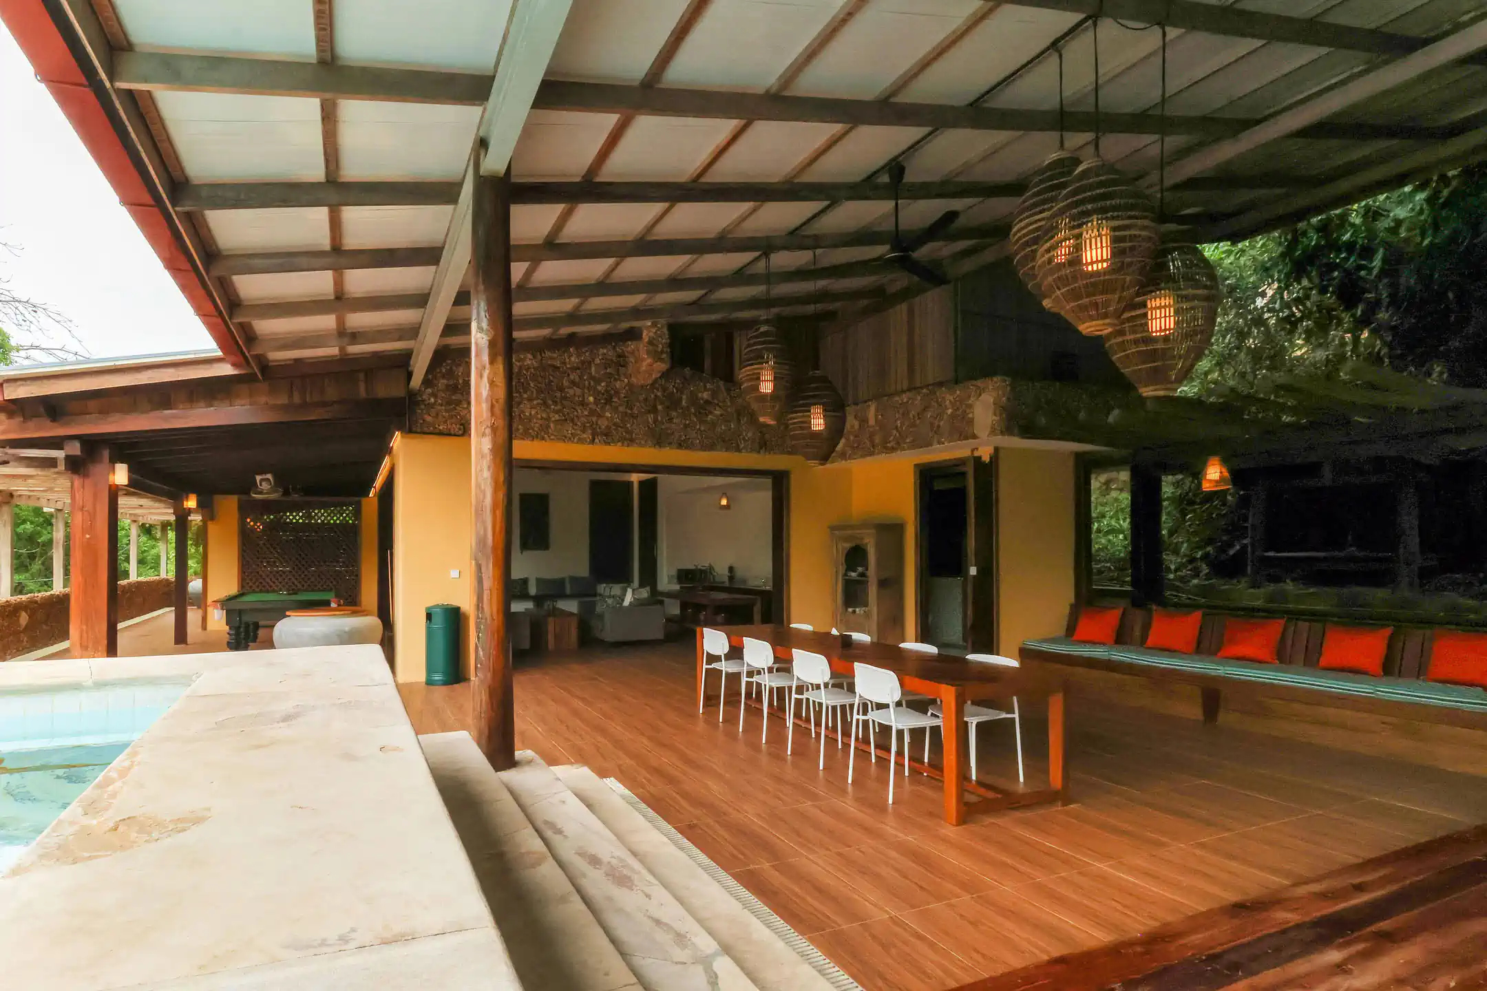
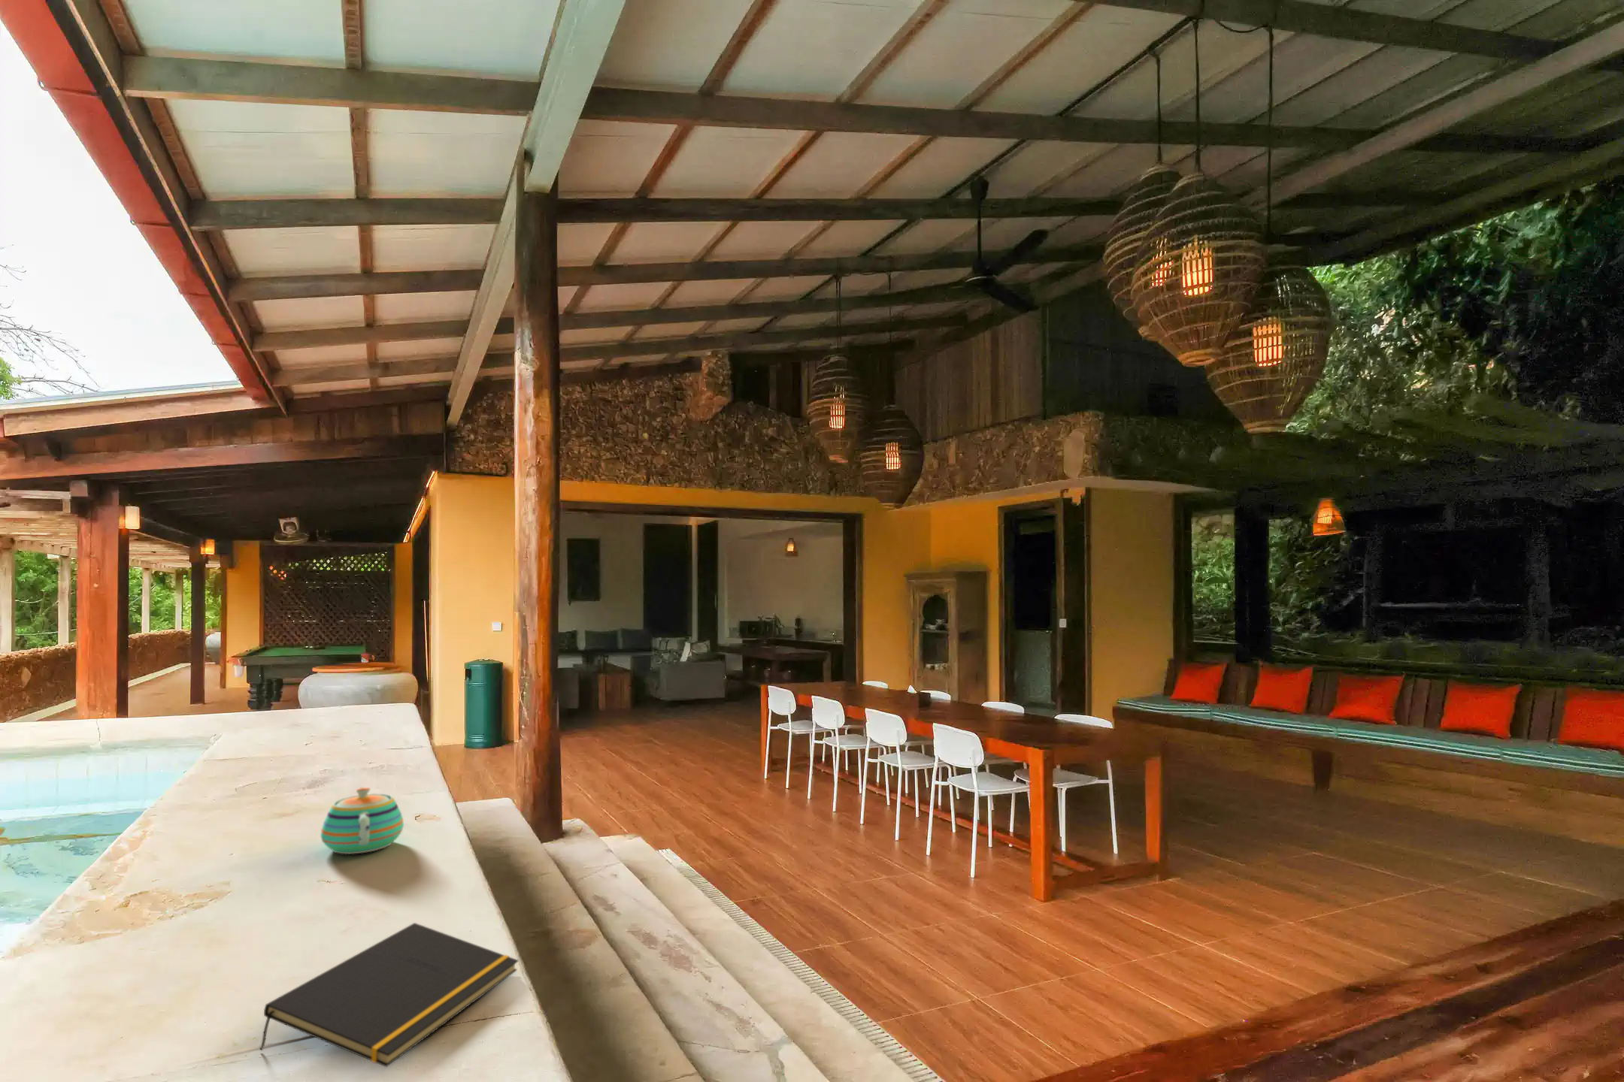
+ notepad [259,921,520,1068]
+ teapot [319,786,405,855]
